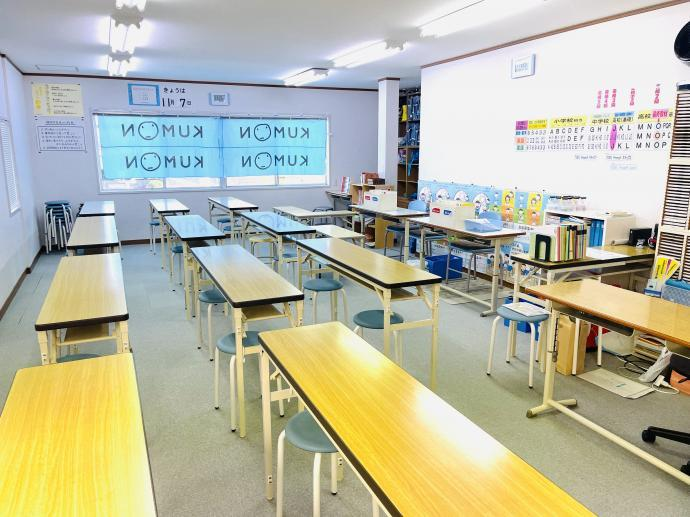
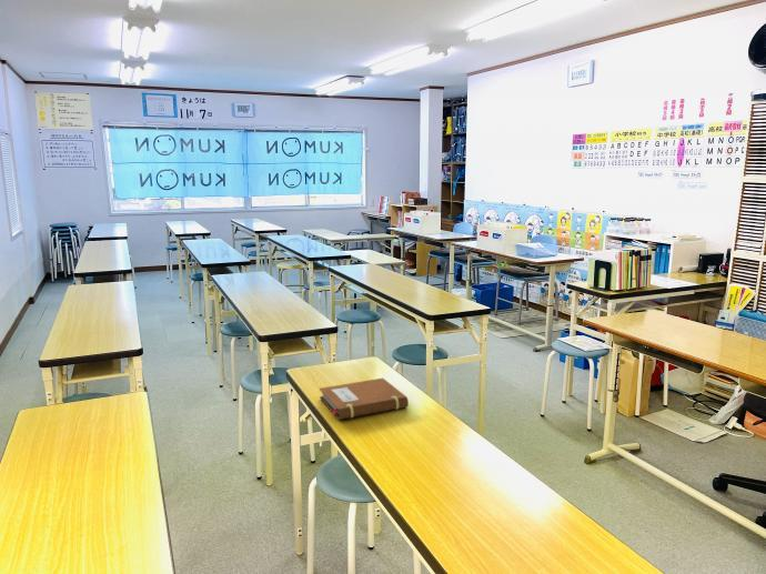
+ notebook [319,377,410,421]
